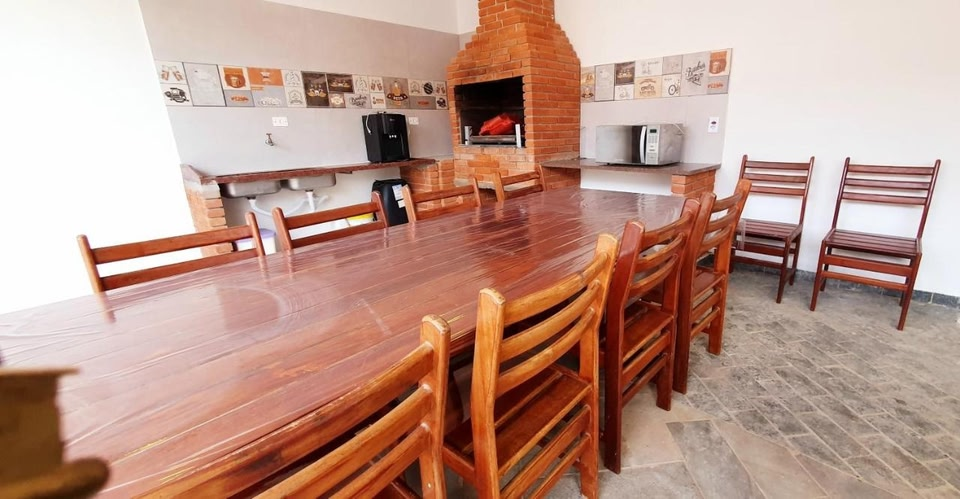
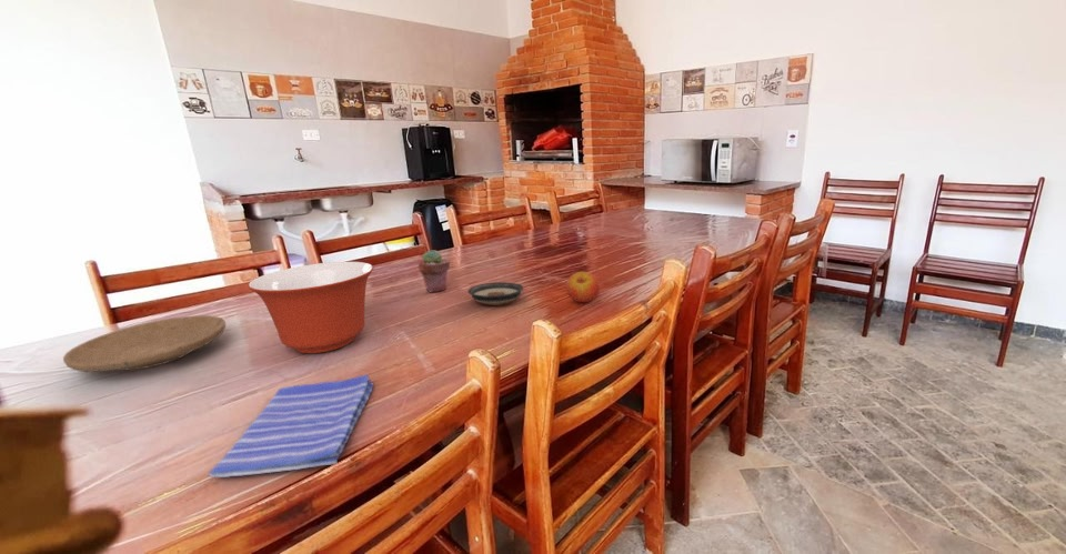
+ plate [62,314,227,373]
+ potted succulent [418,249,451,293]
+ apple [565,271,601,303]
+ dish towel [208,374,374,479]
+ mixing bowl [248,261,374,354]
+ saucer [466,281,524,306]
